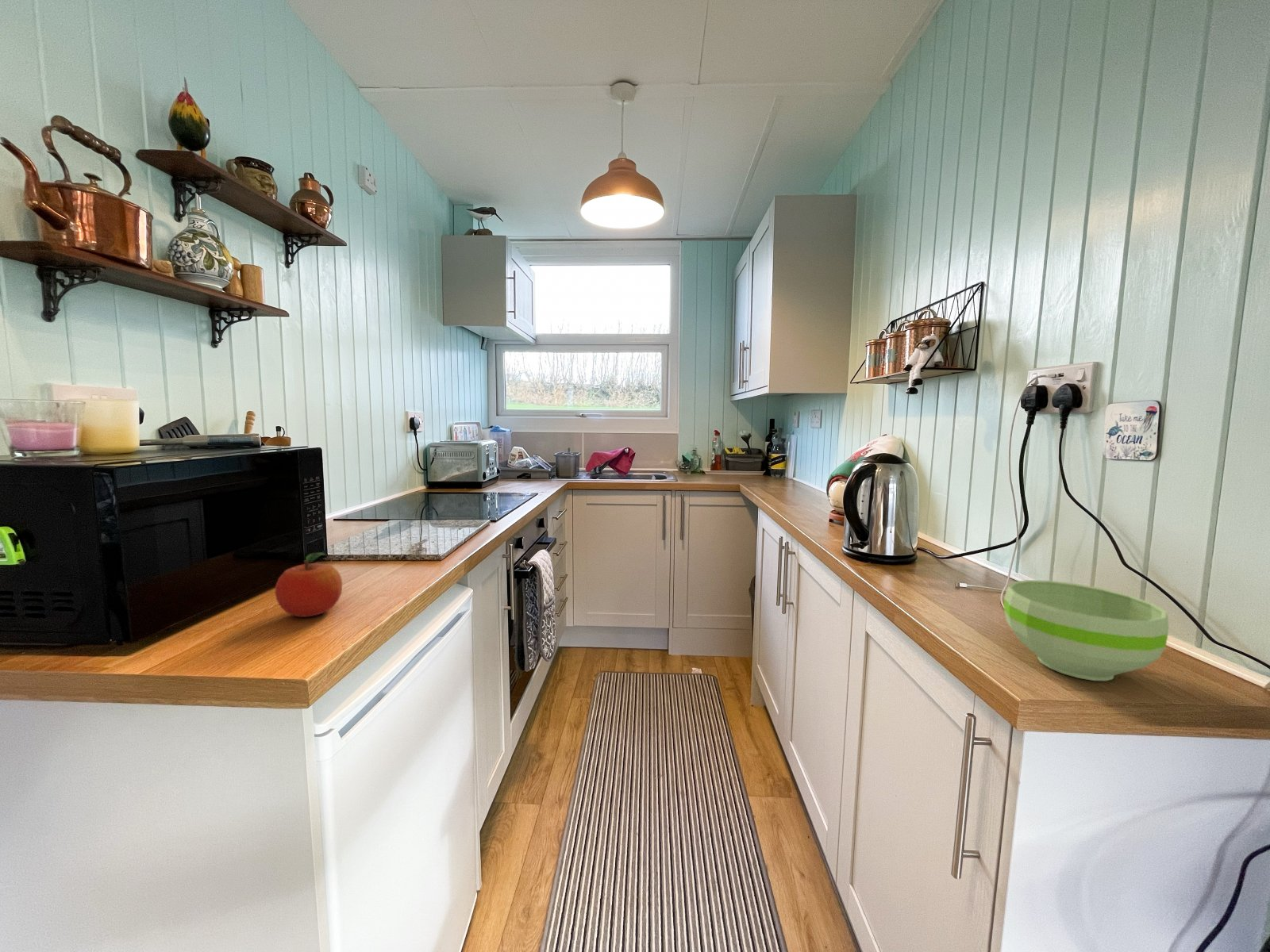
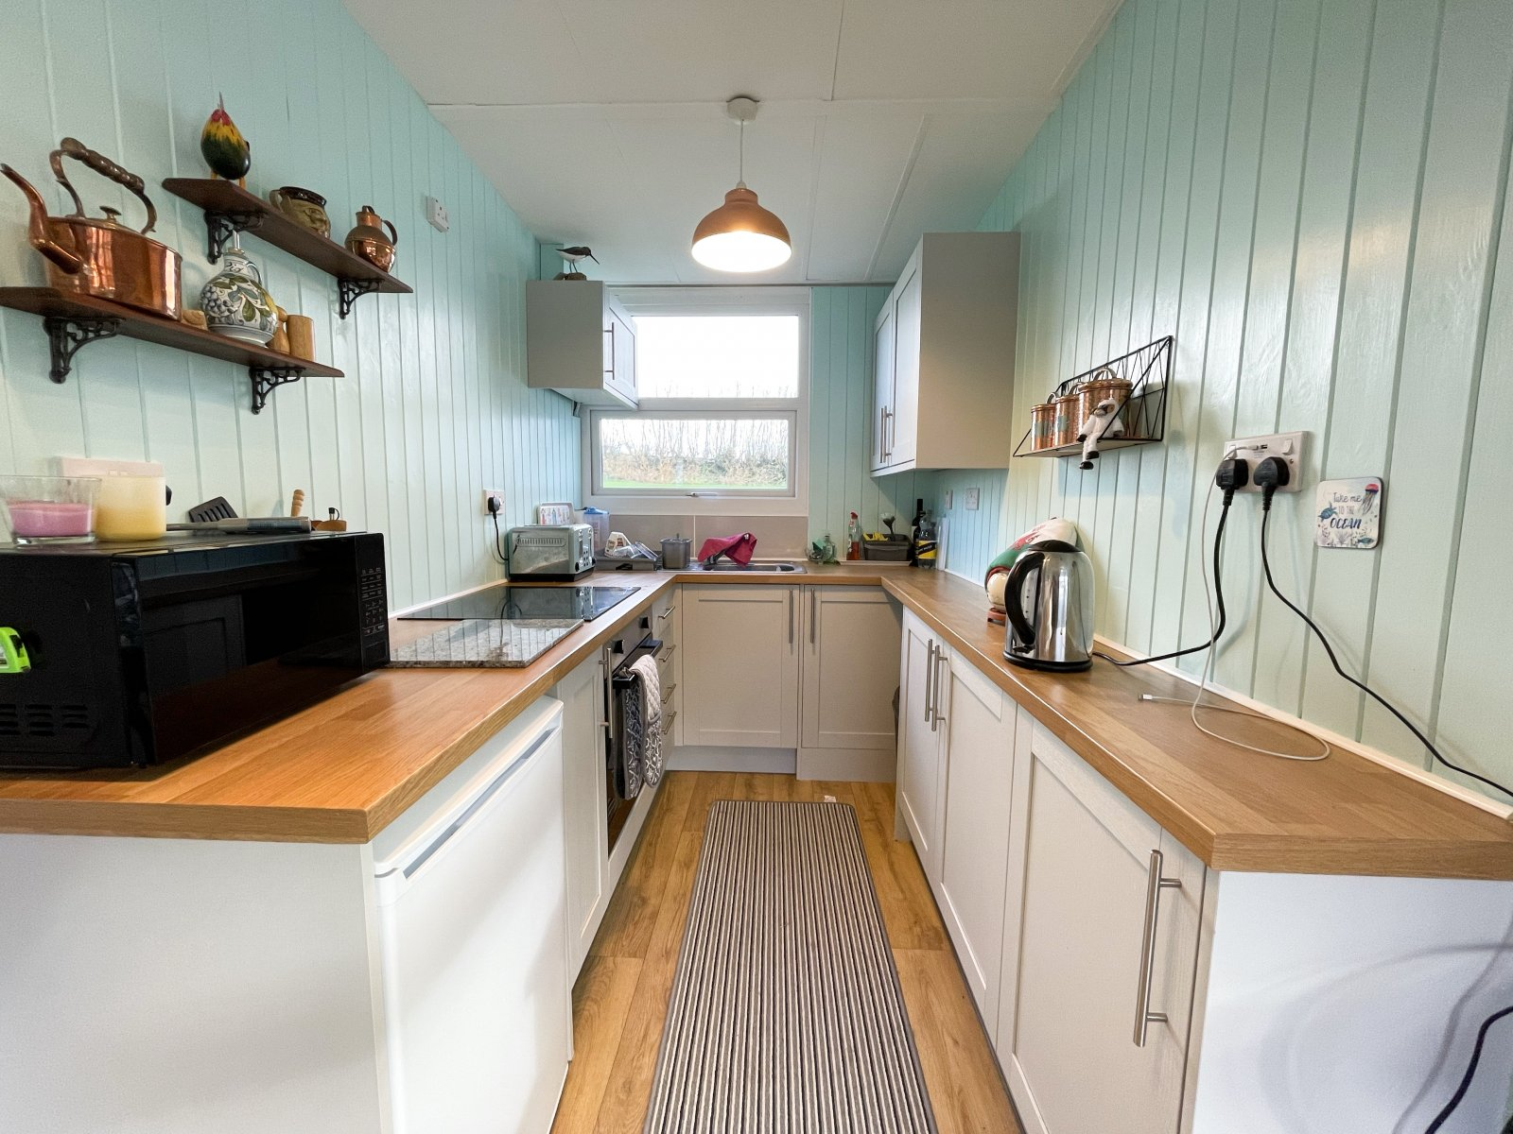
- fruit [274,551,343,618]
- bowl [1003,579,1169,681]
